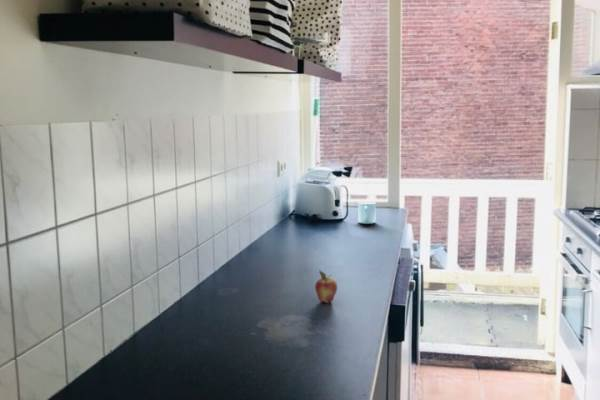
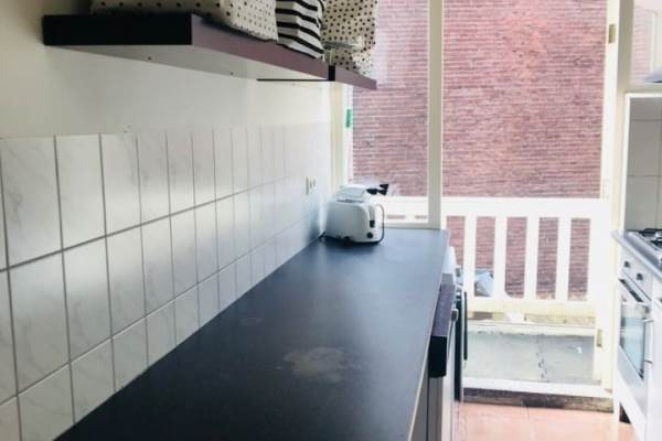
- mug [357,200,376,225]
- fruit [314,269,338,303]
